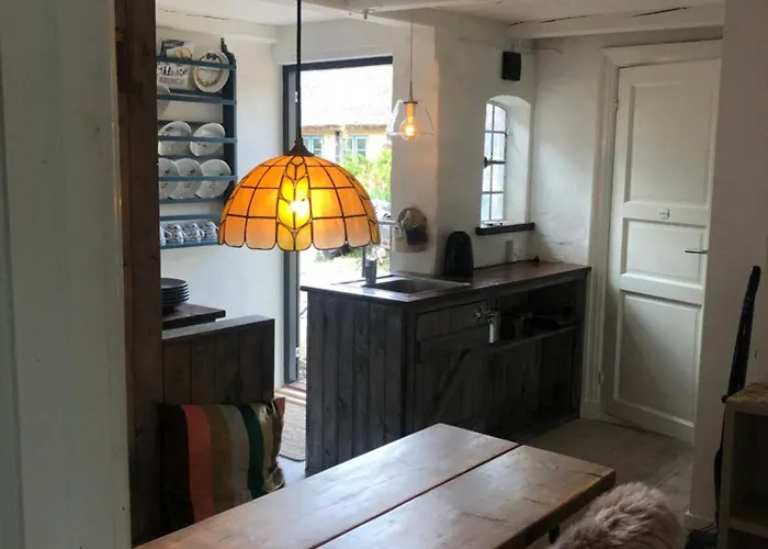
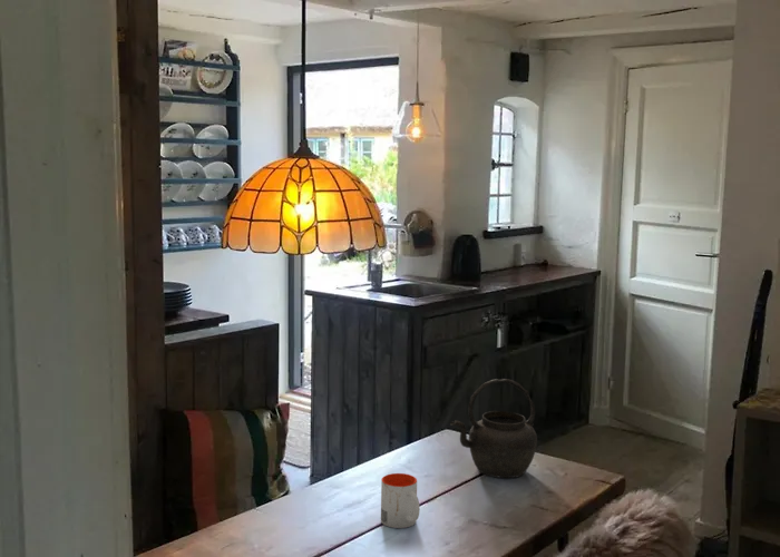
+ kettle [449,378,538,479]
+ mug [380,472,421,529]
